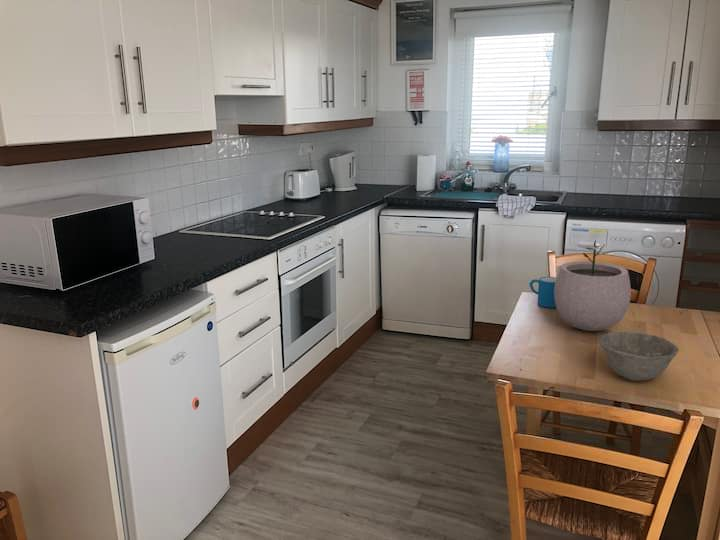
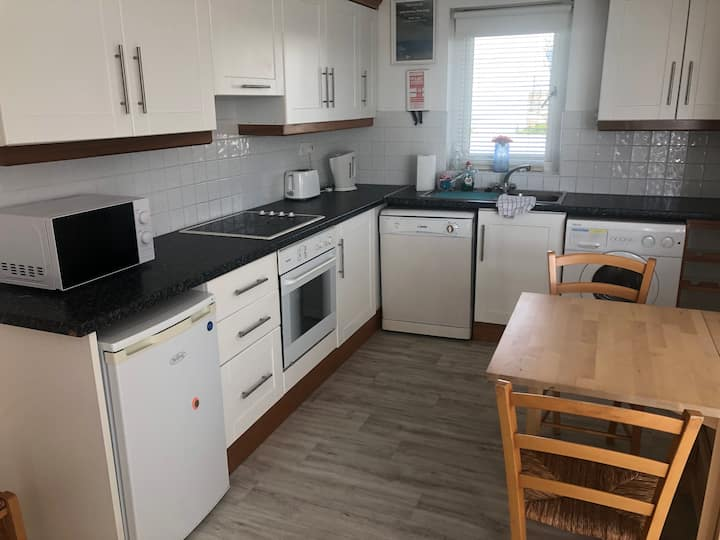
- mug [528,276,557,309]
- bowl [598,331,680,382]
- plant pot [554,240,632,332]
